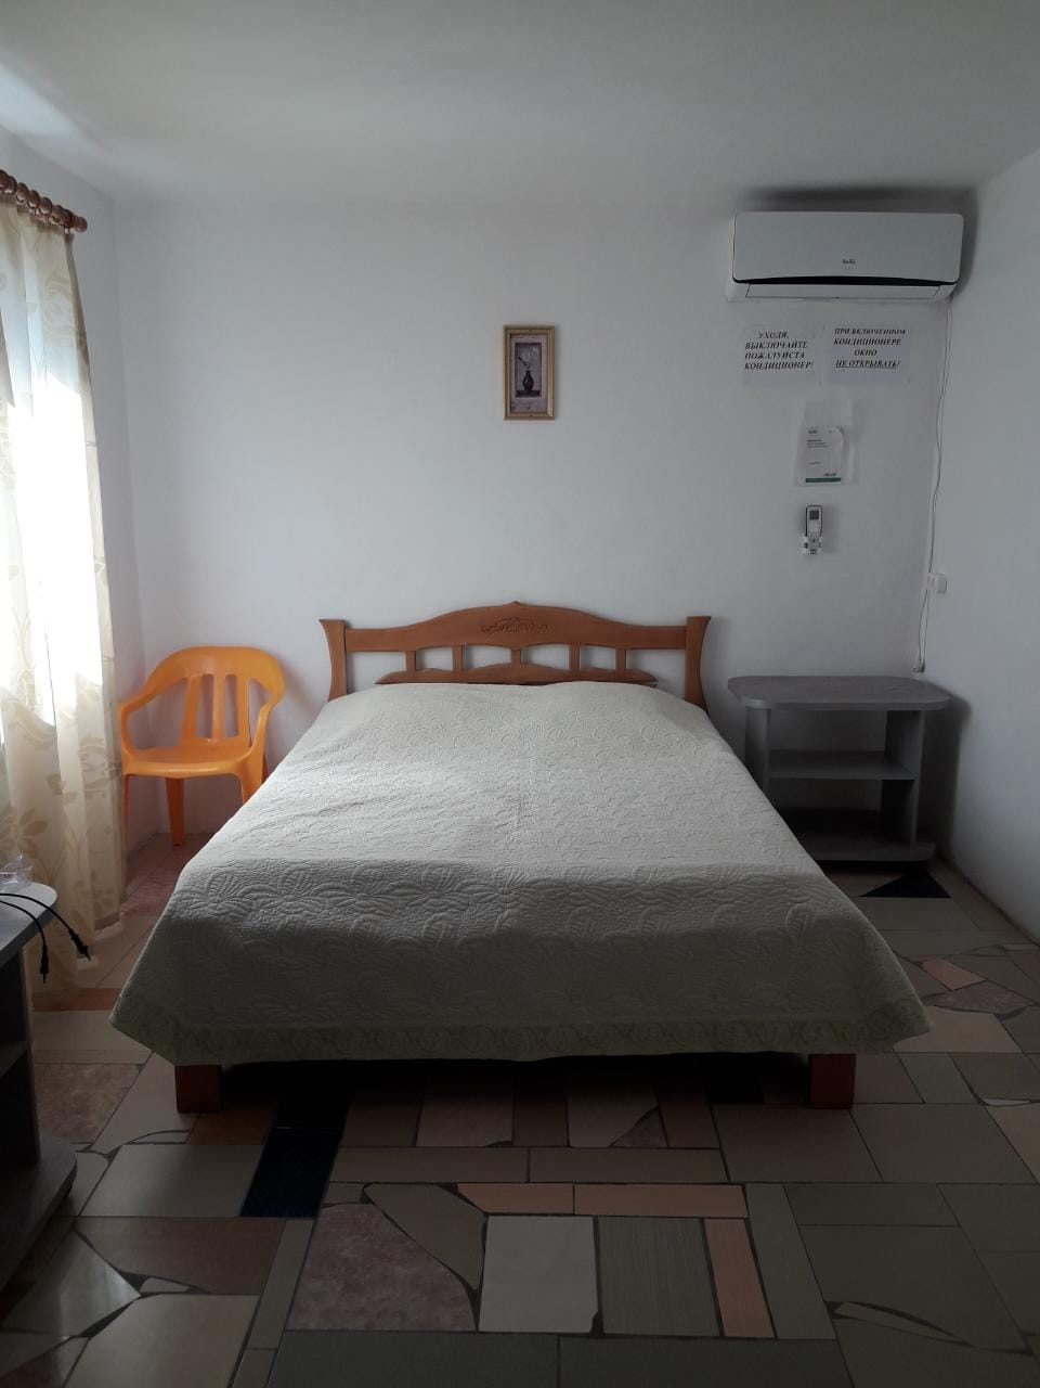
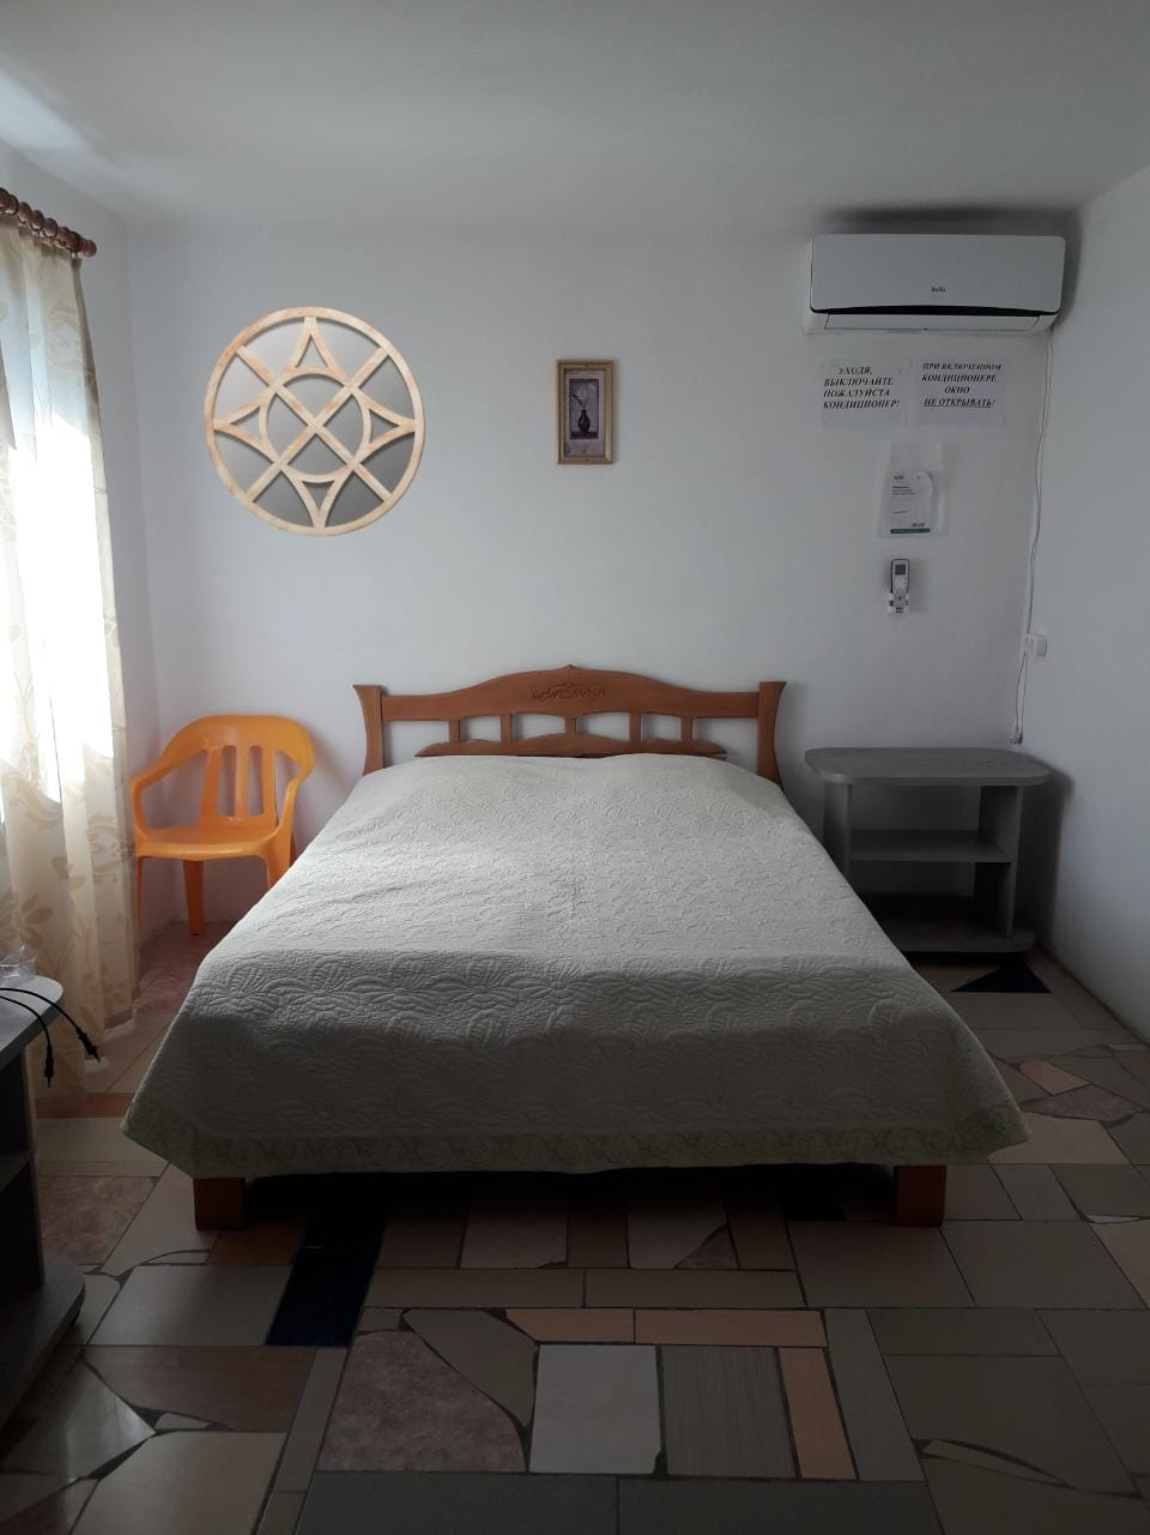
+ home mirror [203,306,426,538]
